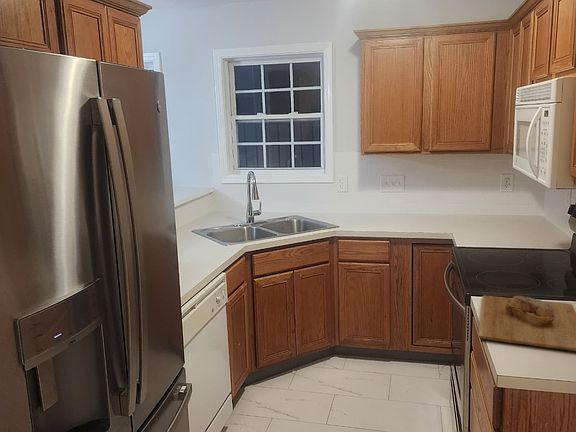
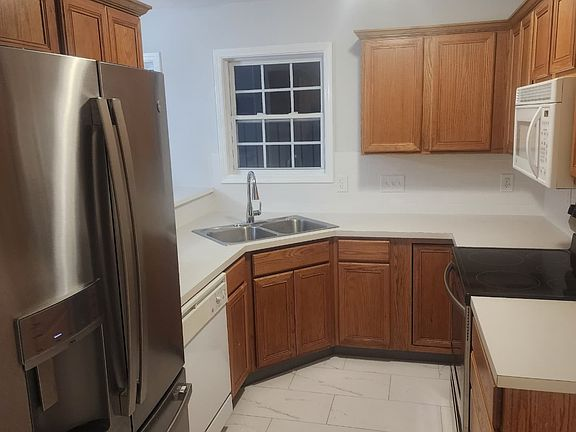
- cutting board [477,295,576,352]
